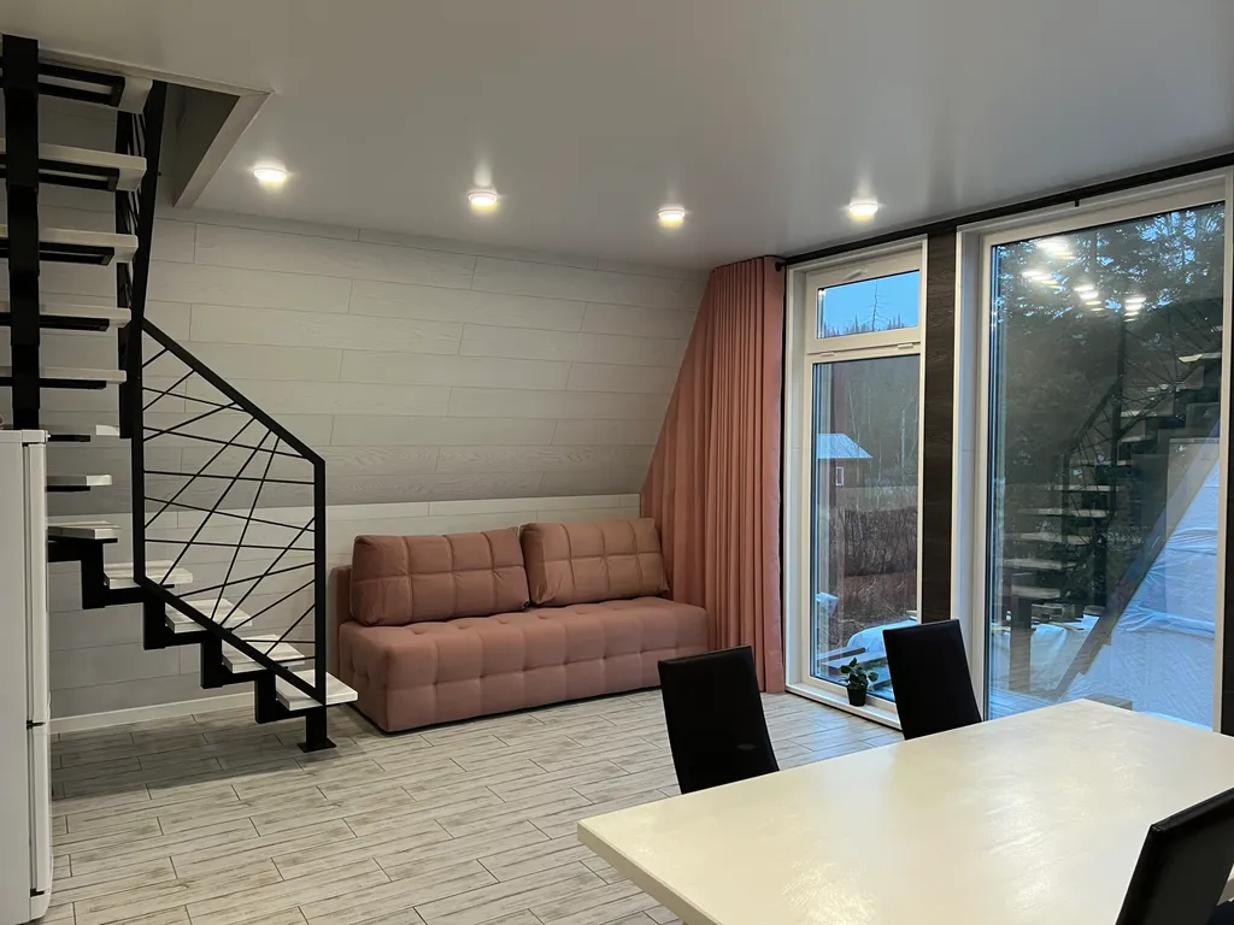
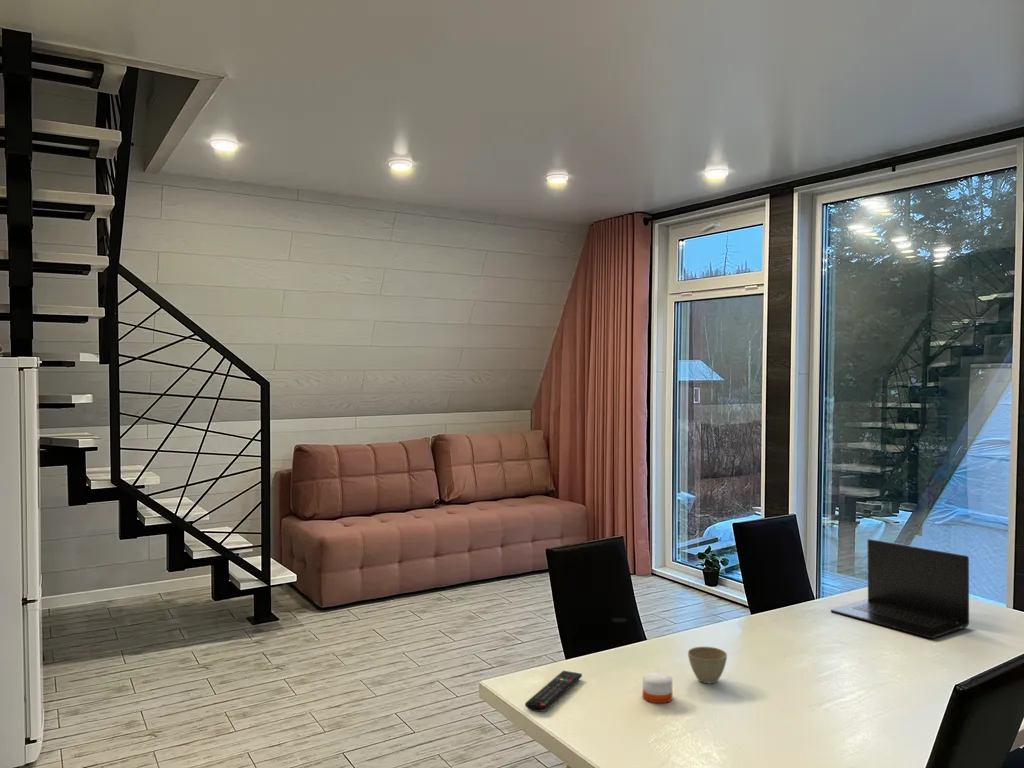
+ laptop [830,538,970,639]
+ flower pot [687,646,728,684]
+ candle [642,665,673,704]
+ remote control [524,670,583,713]
